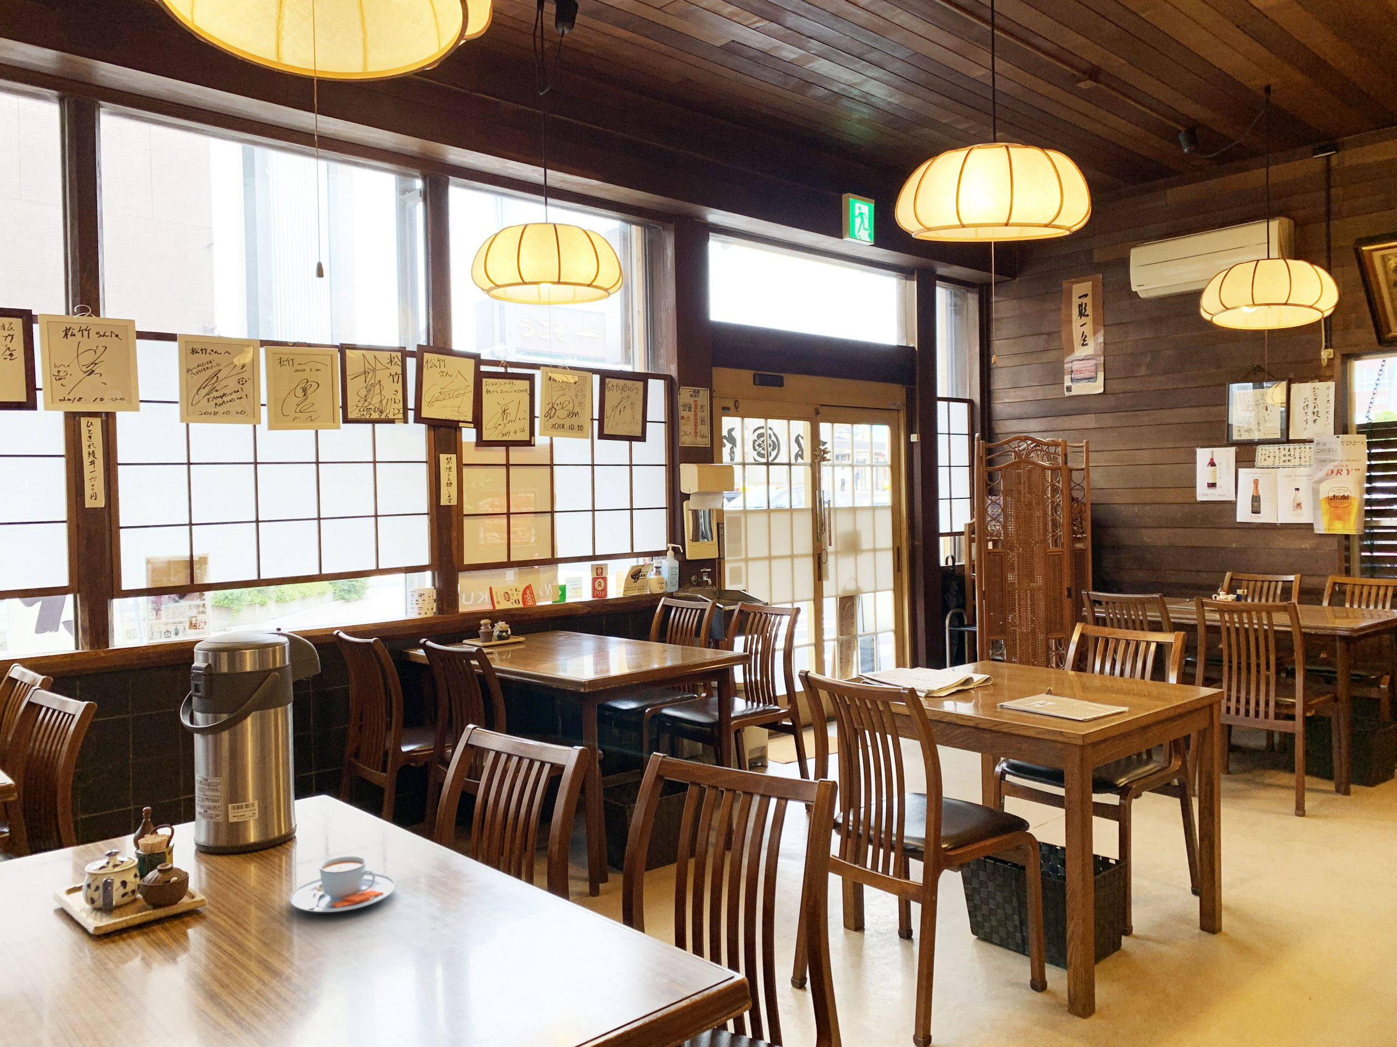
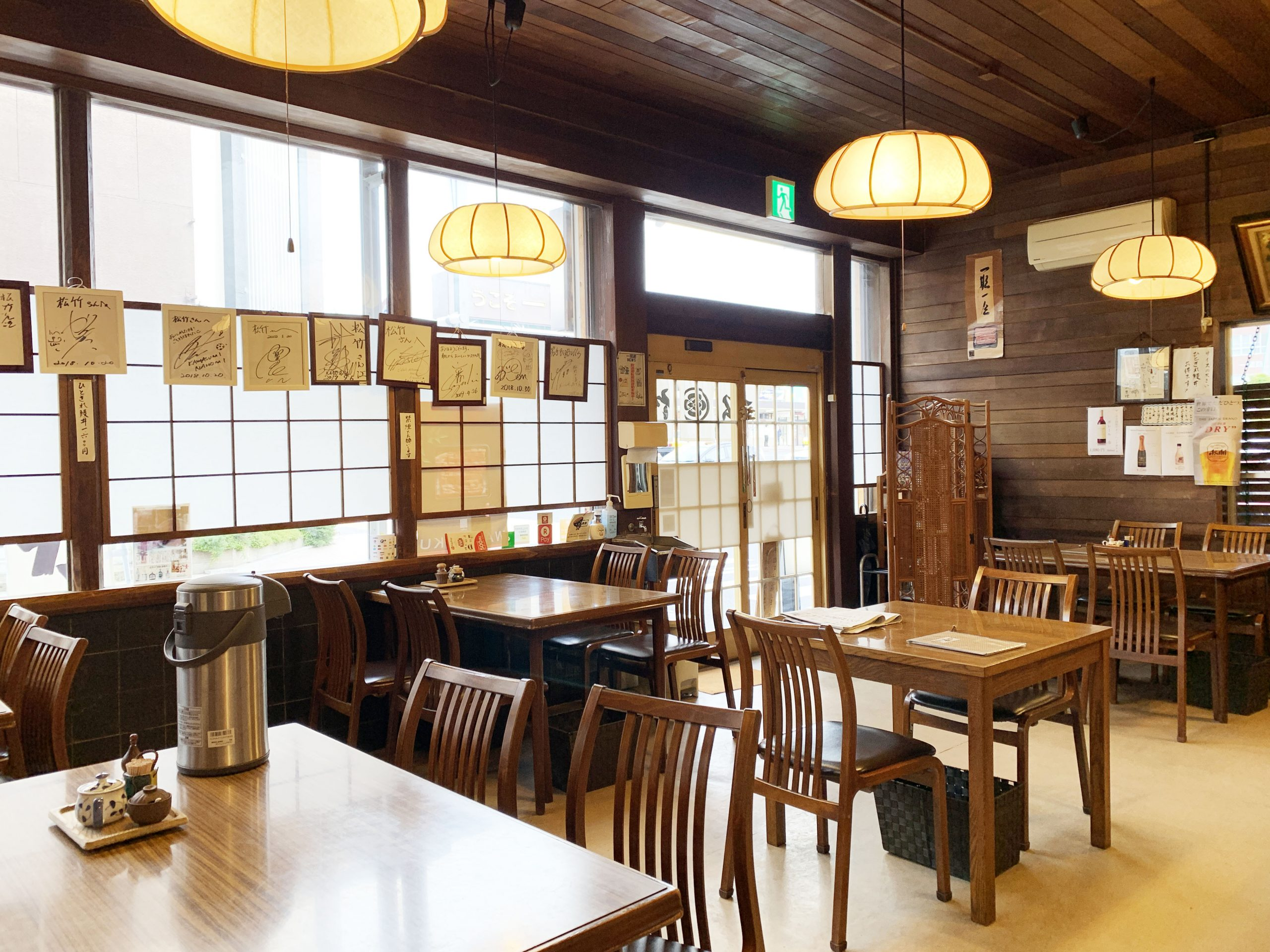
- teacup [289,856,396,913]
